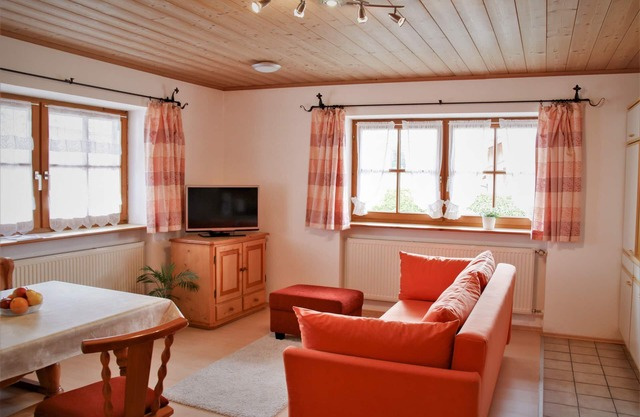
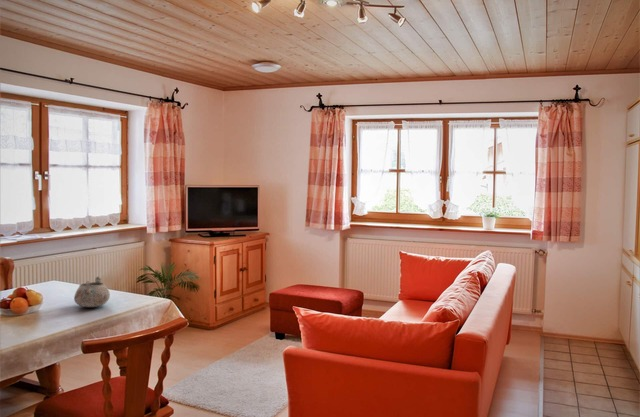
+ decorative bowl [73,275,111,308]
